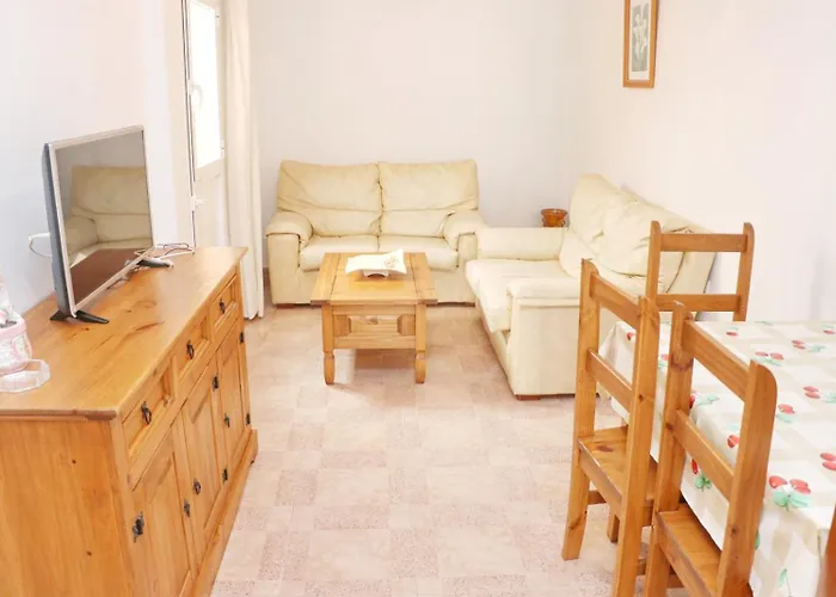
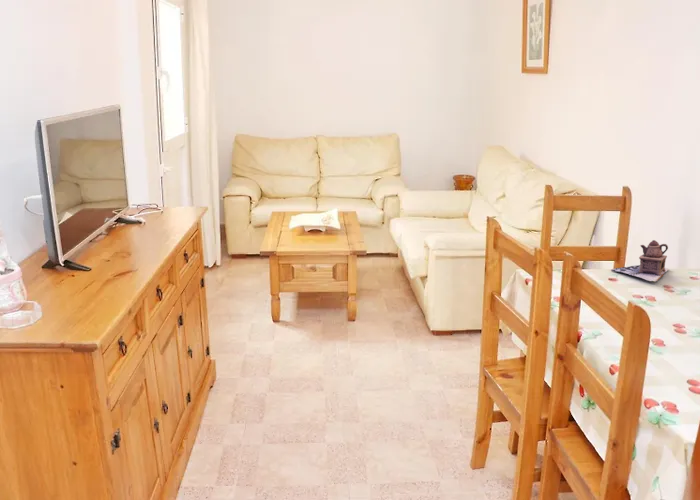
+ teapot [611,239,670,283]
